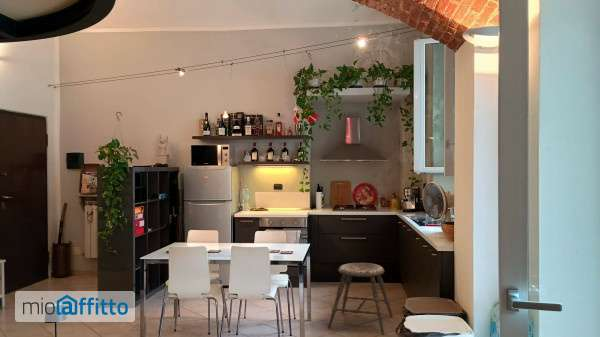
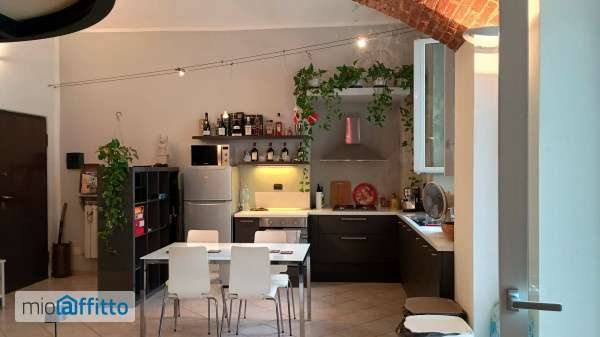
- stool [327,262,394,335]
